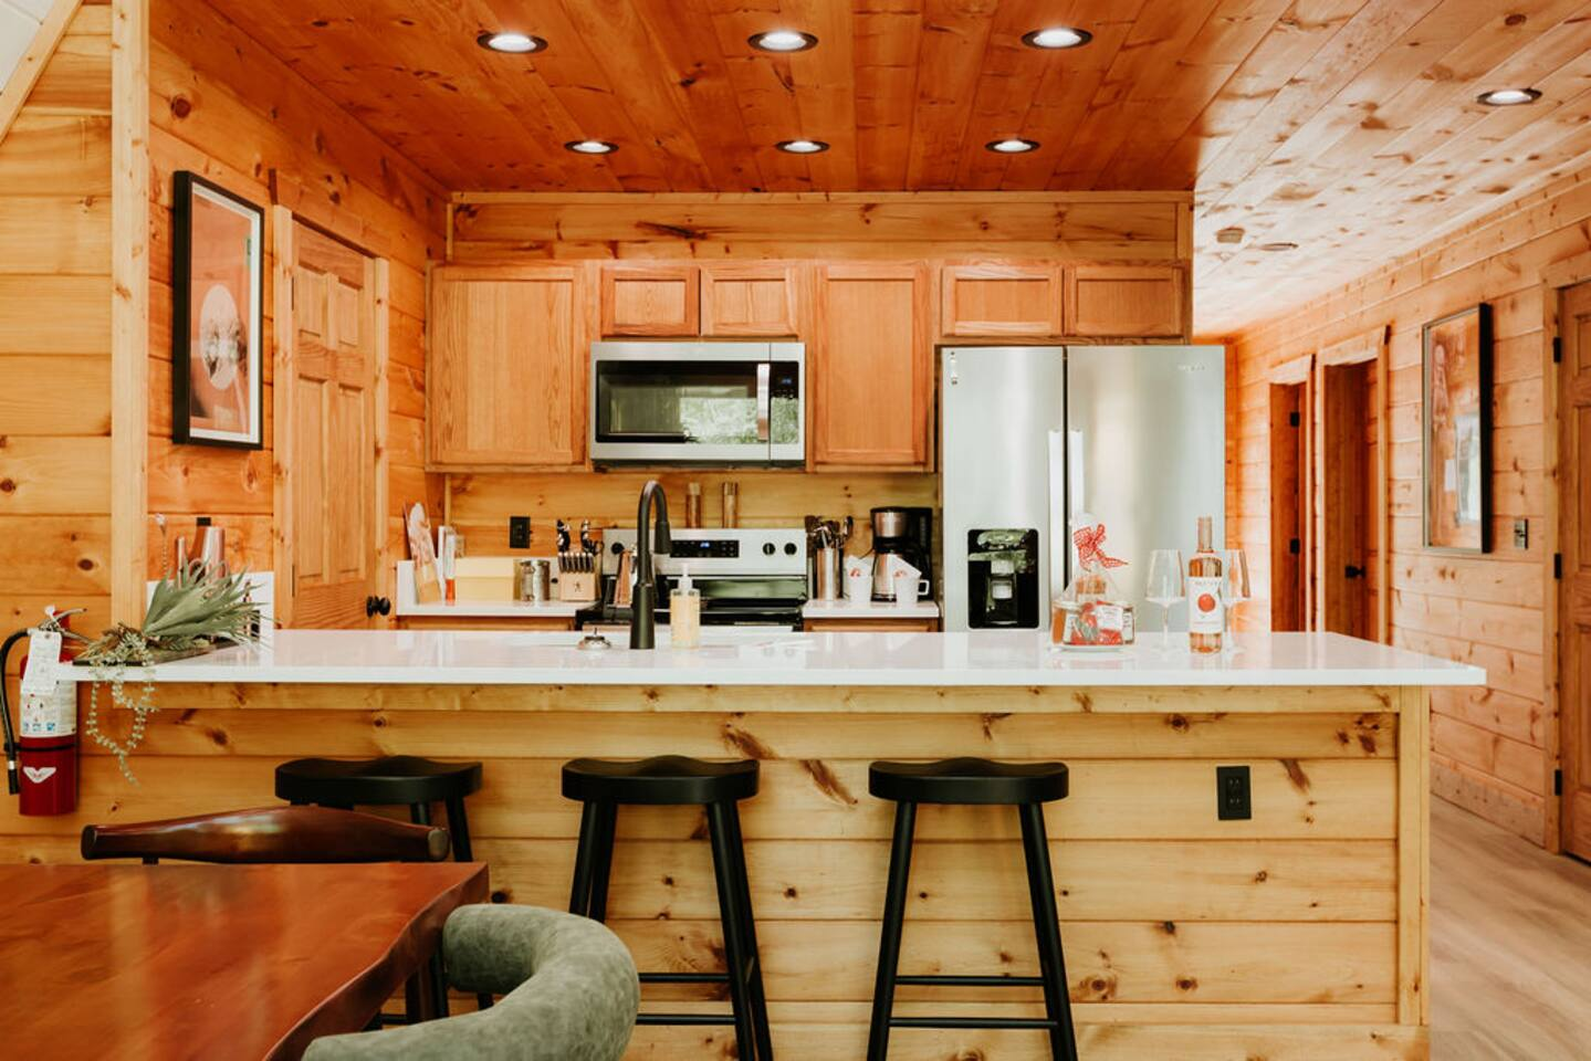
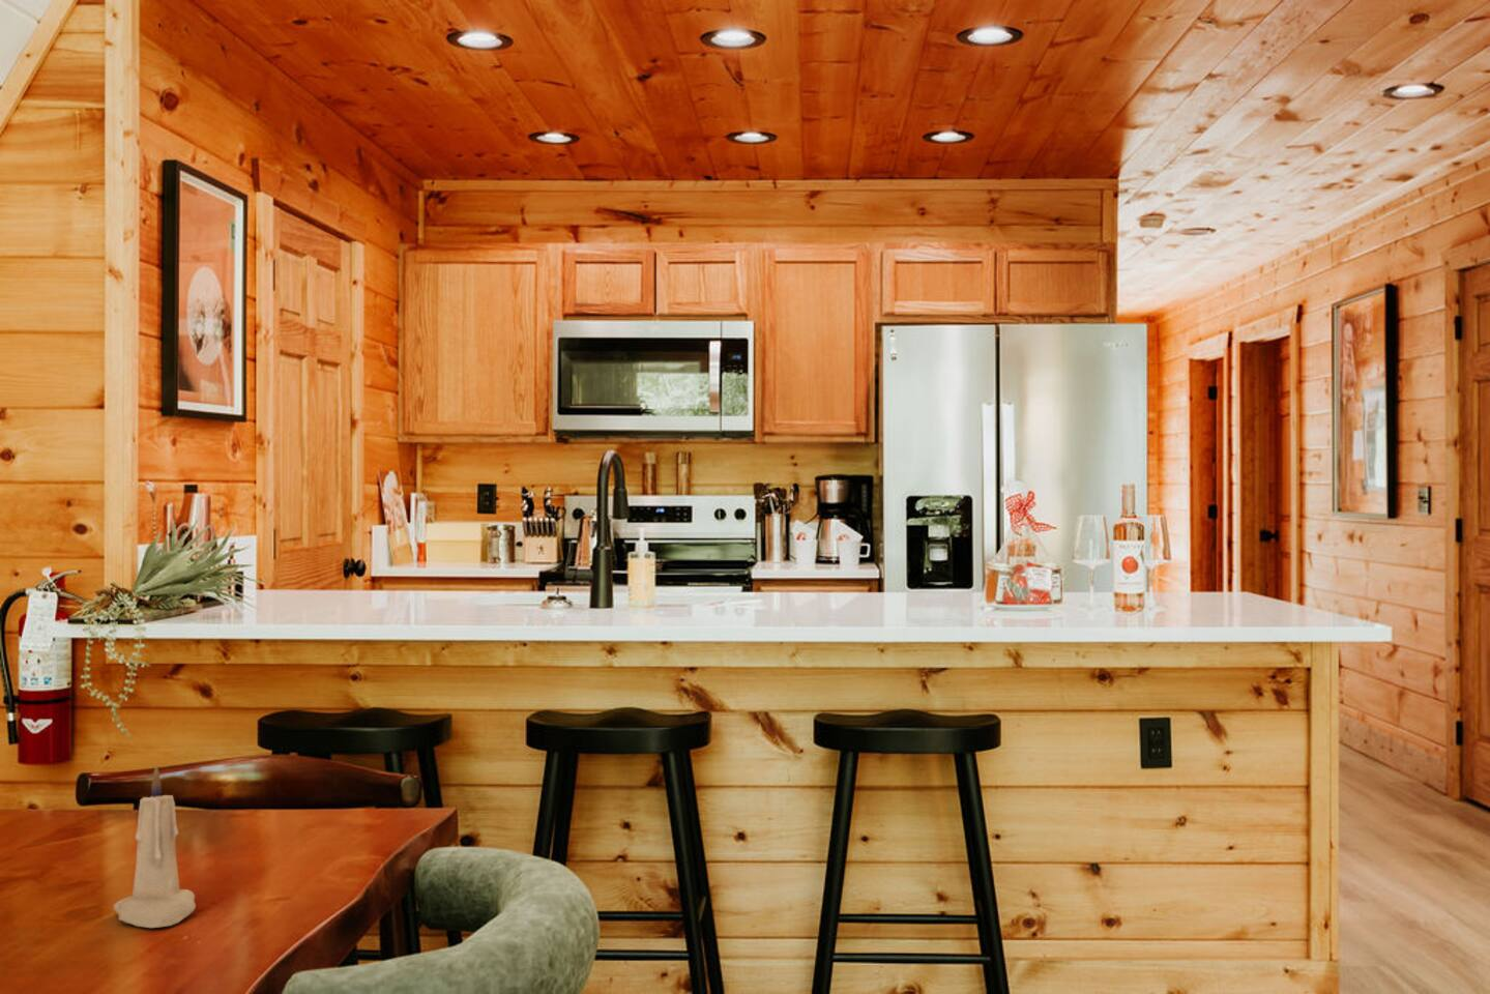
+ candle [113,765,196,929]
